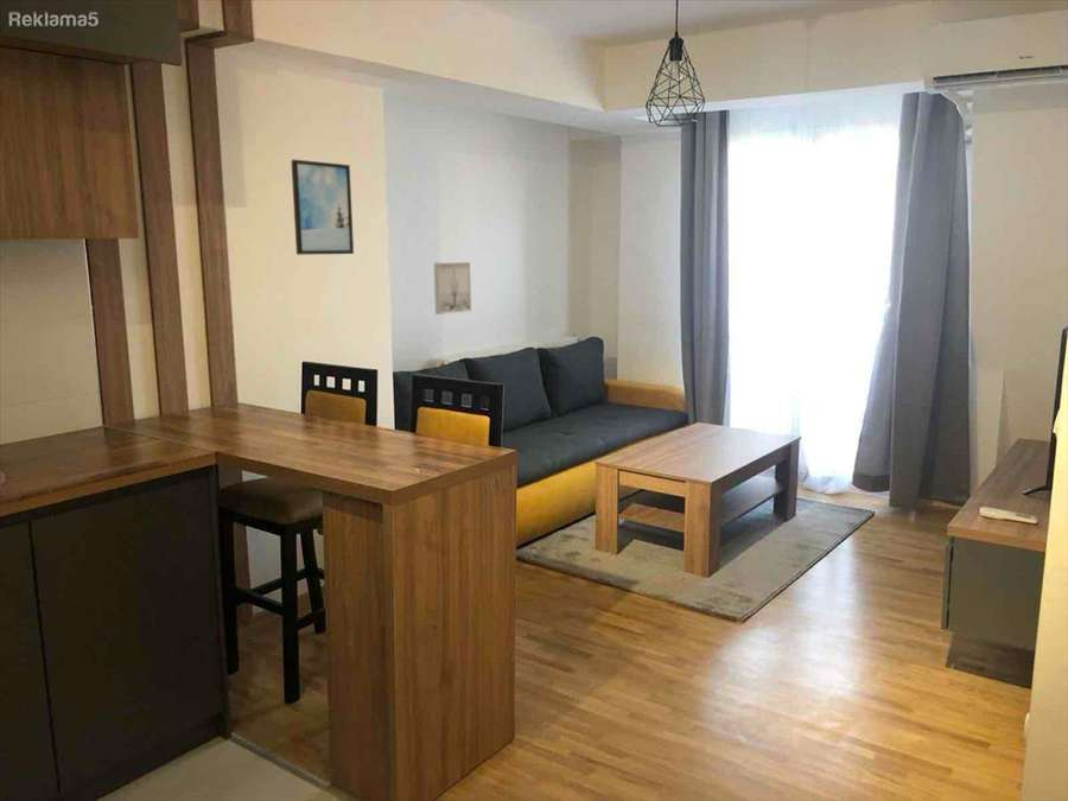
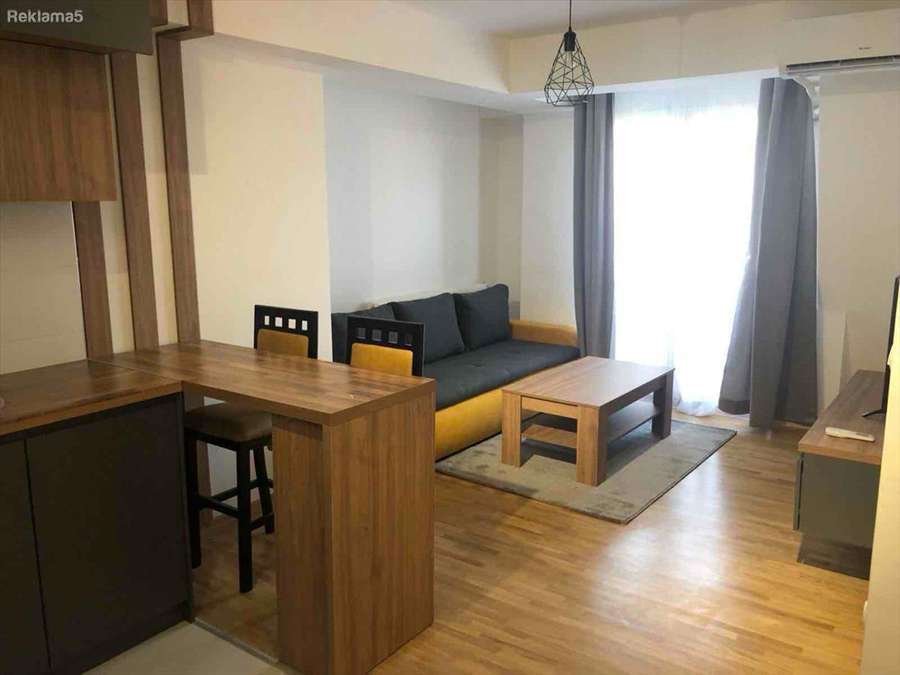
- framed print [290,158,355,256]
- wall art [433,261,472,316]
